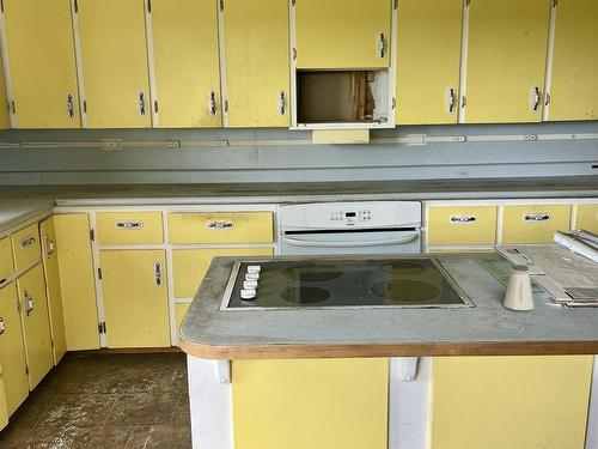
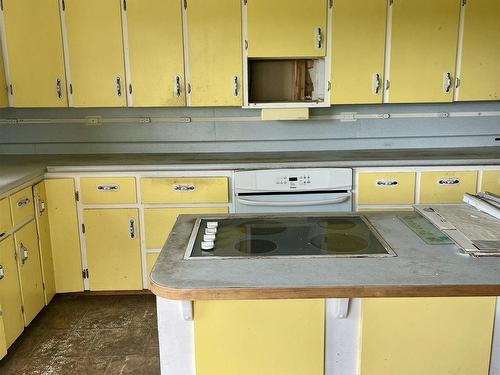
- saltshaker [502,263,536,311]
